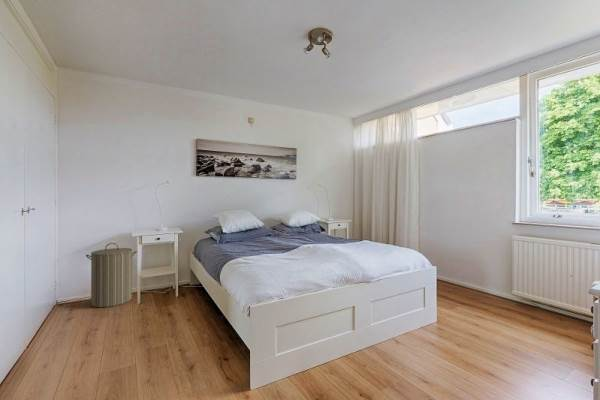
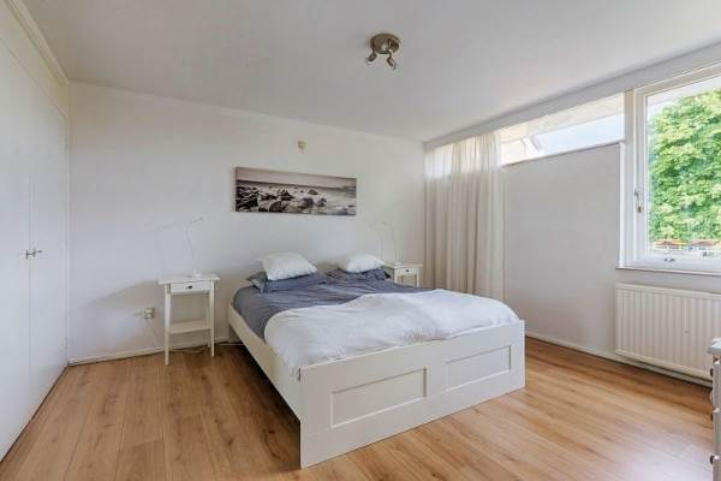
- laundry hamper [85,242,138,308]
